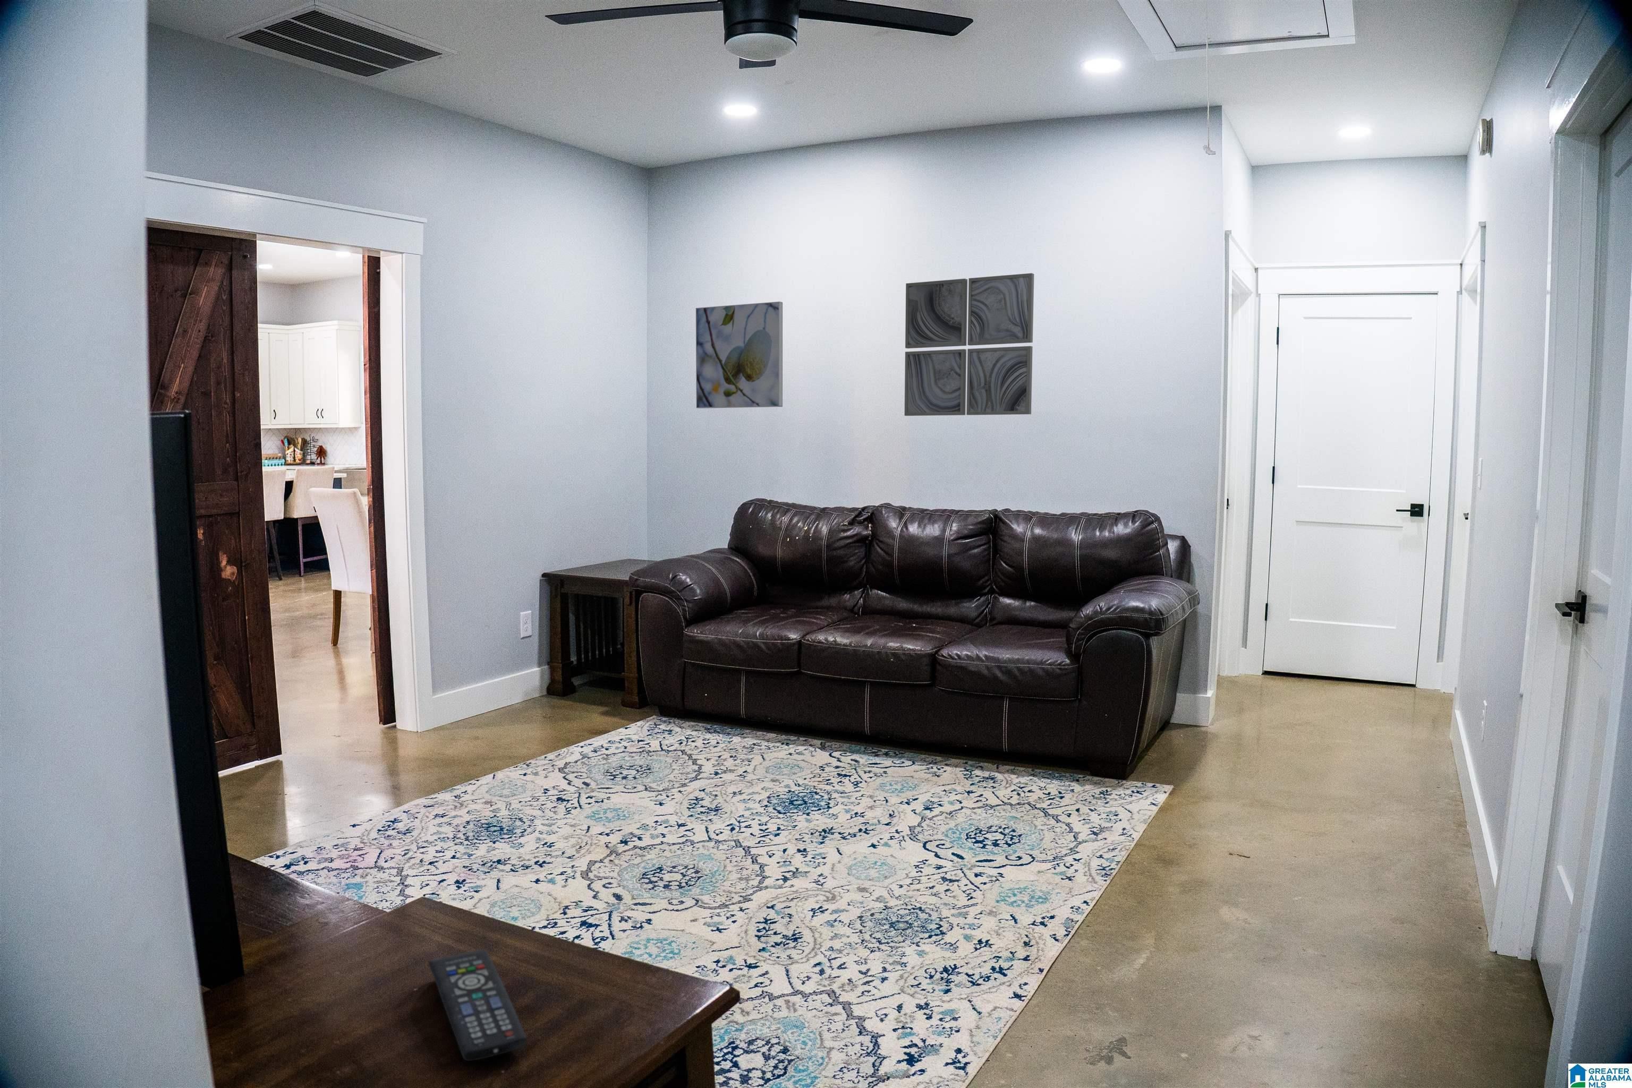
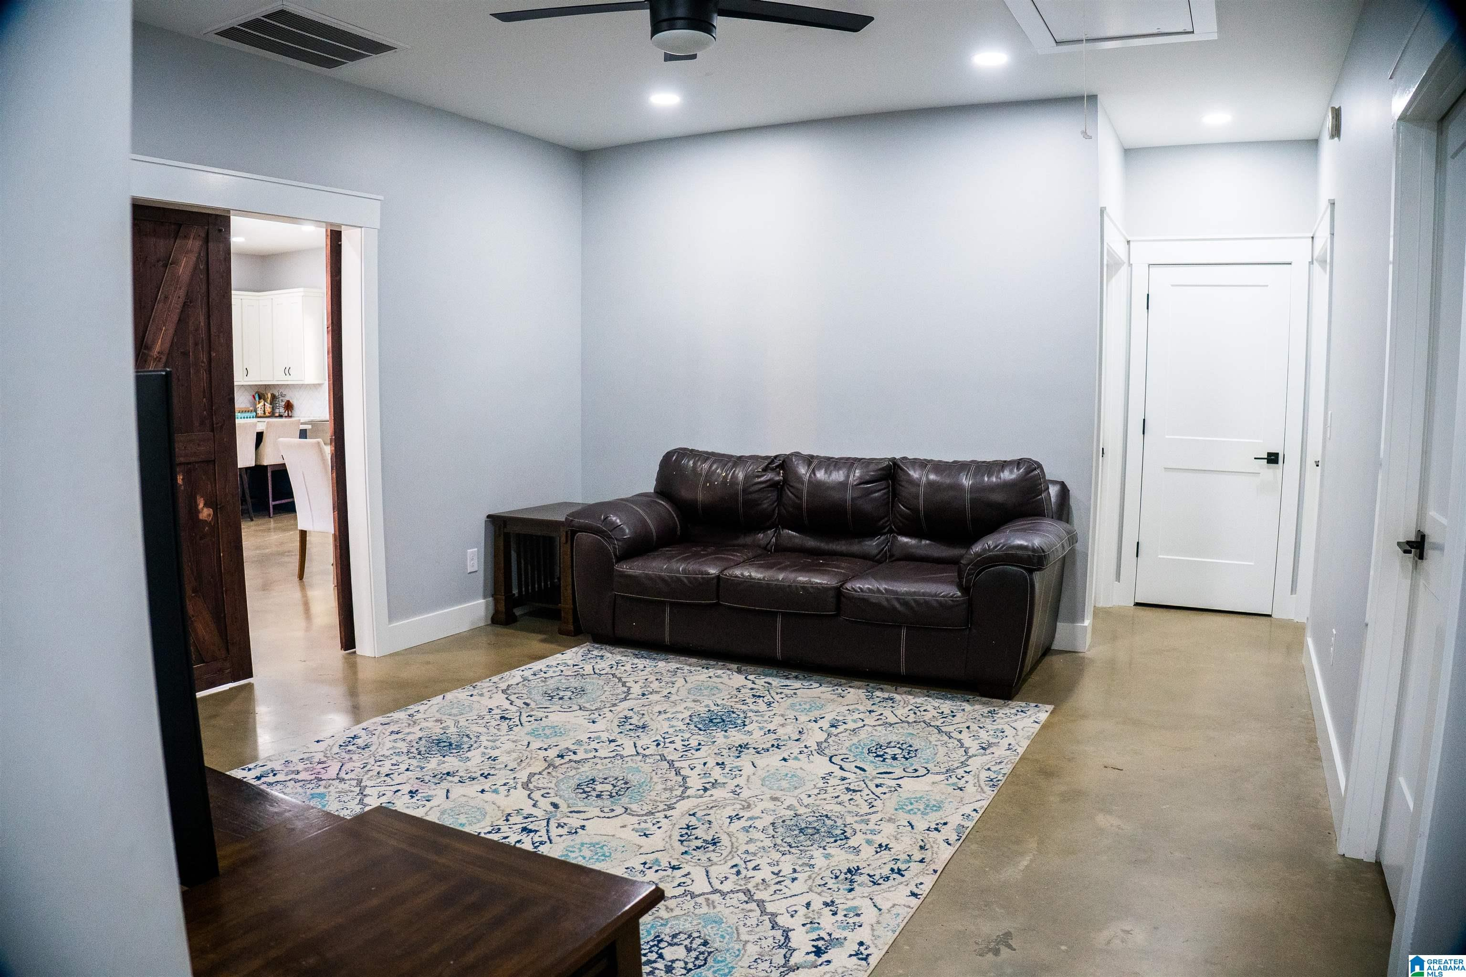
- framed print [696,301,783,409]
- wall art [905,272,1035,416]
- remote control [427,948,527,1061]
